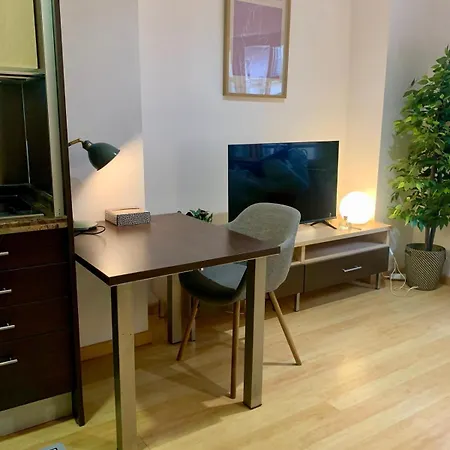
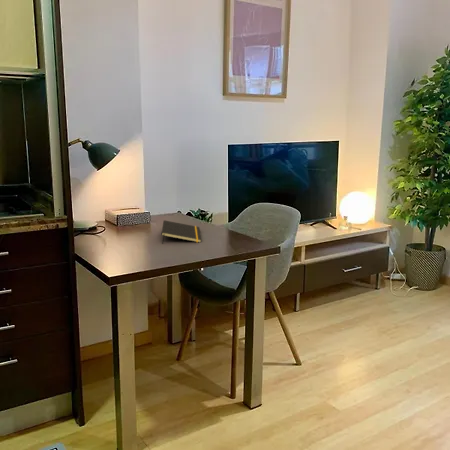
+ notepad [160,219,202,244]
